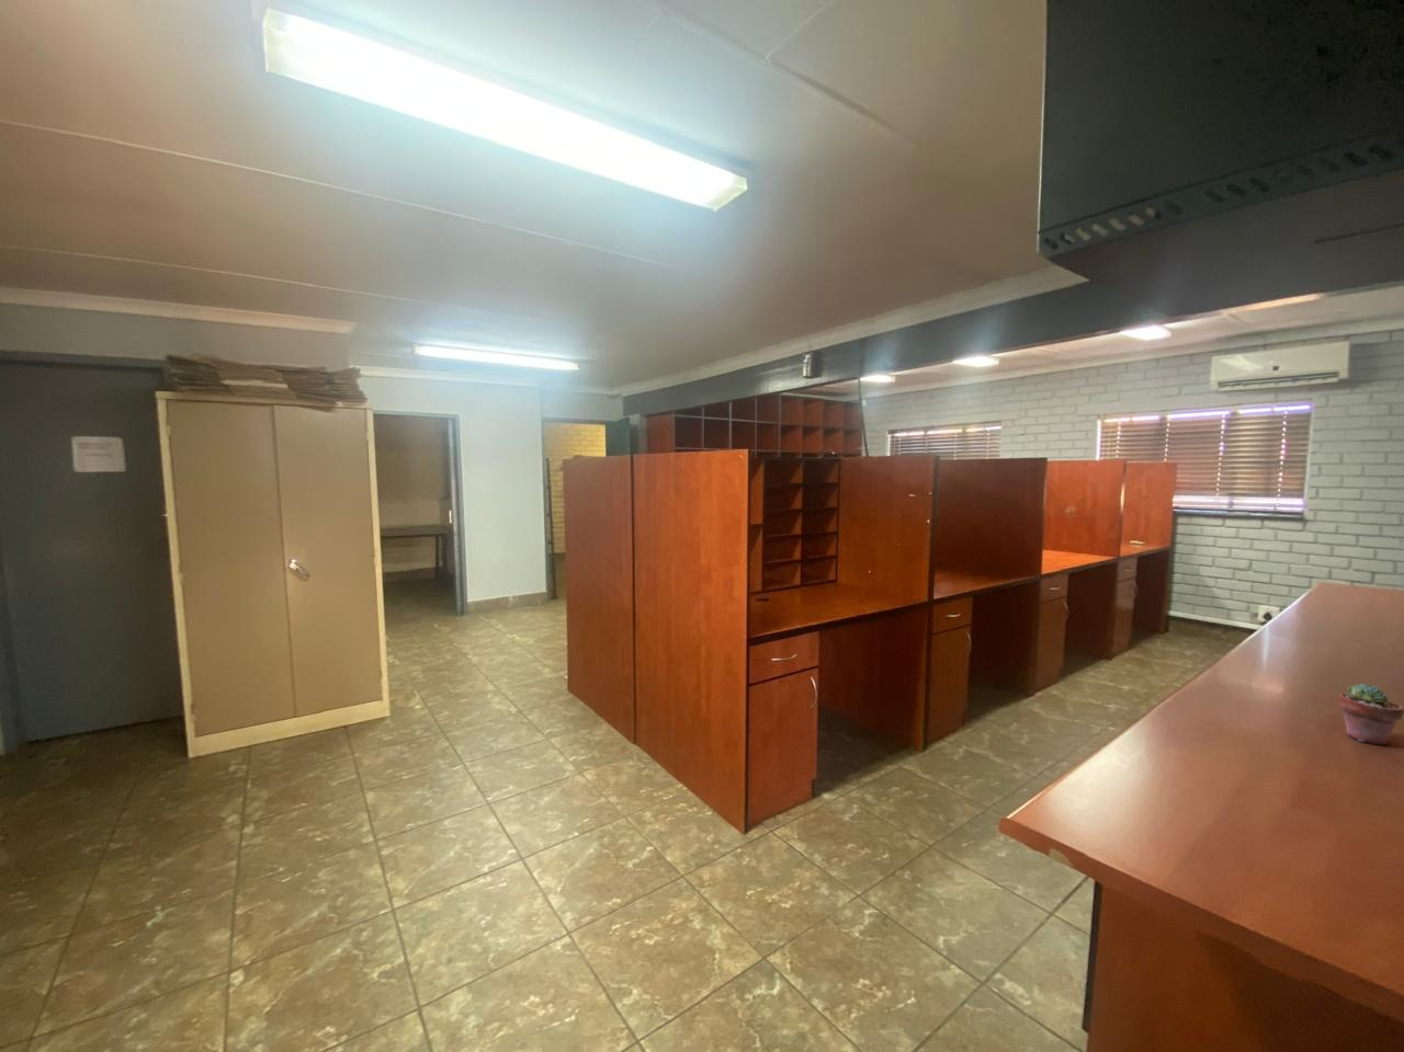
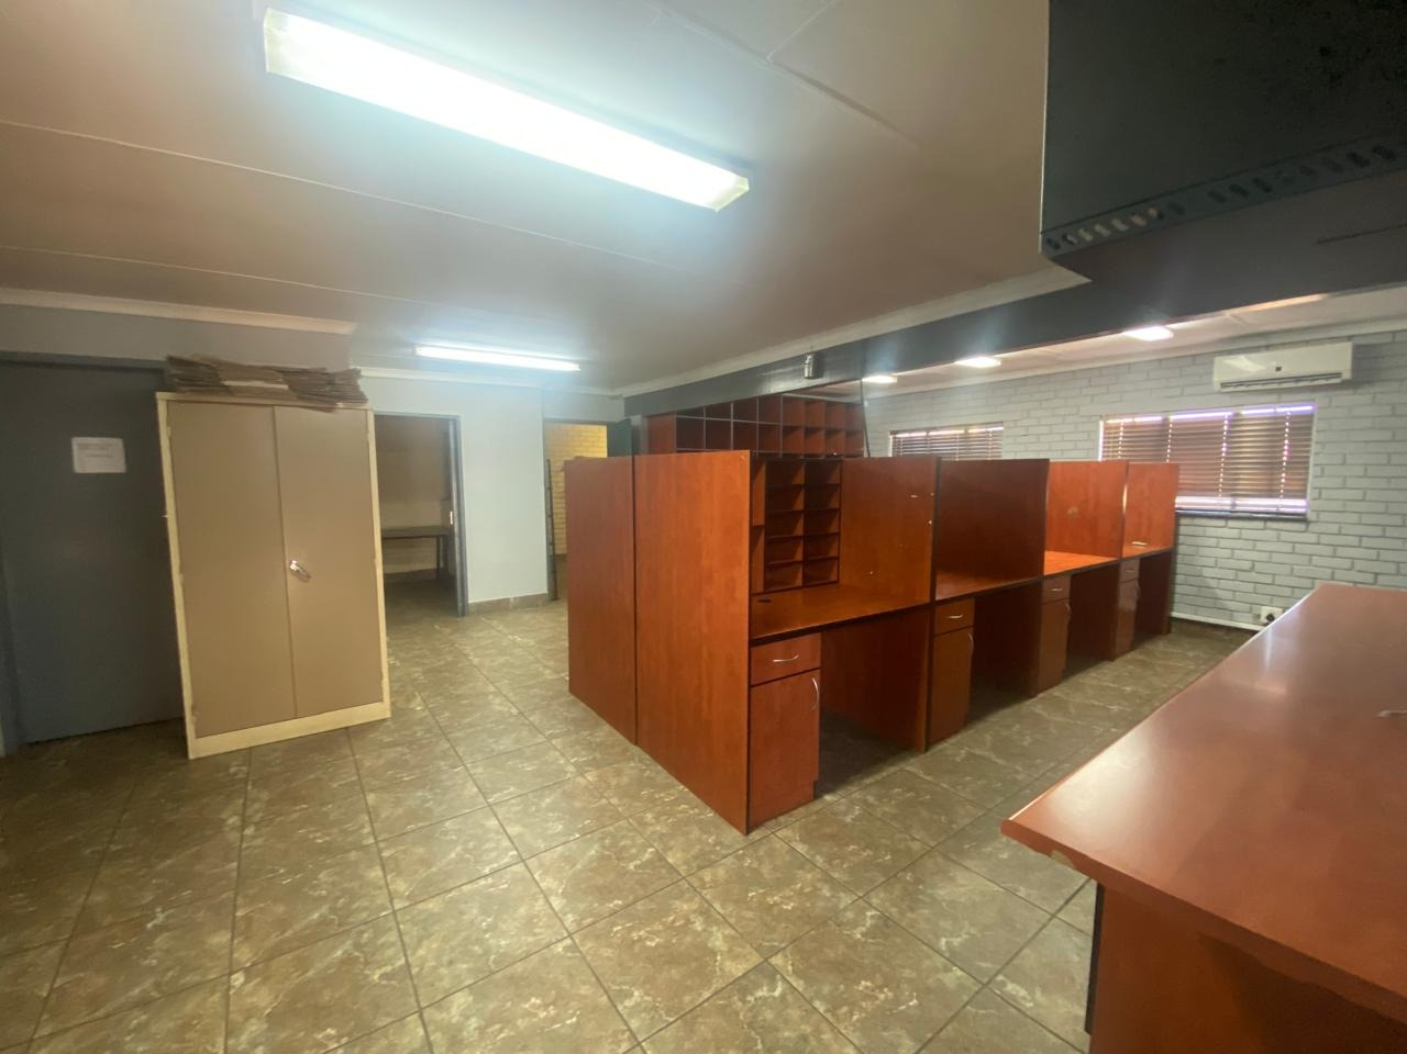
- potted succulent [1337,683,1404,745]
